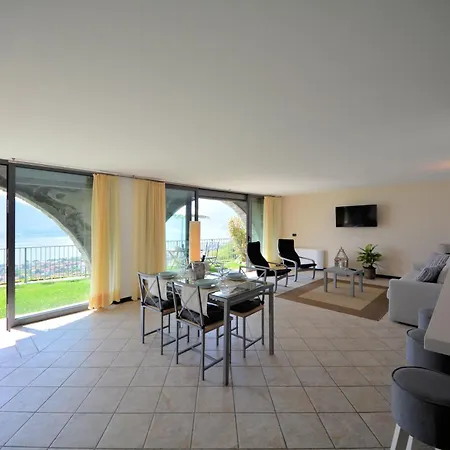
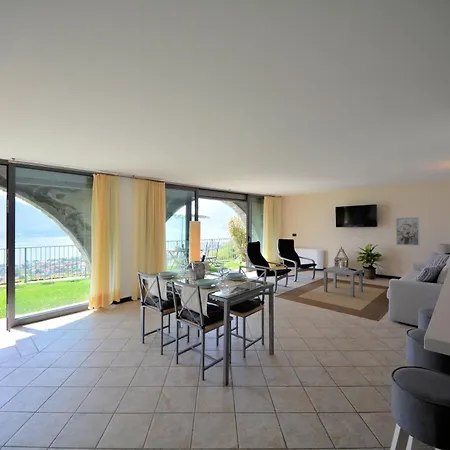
+ wall art [395,216,421,247]
